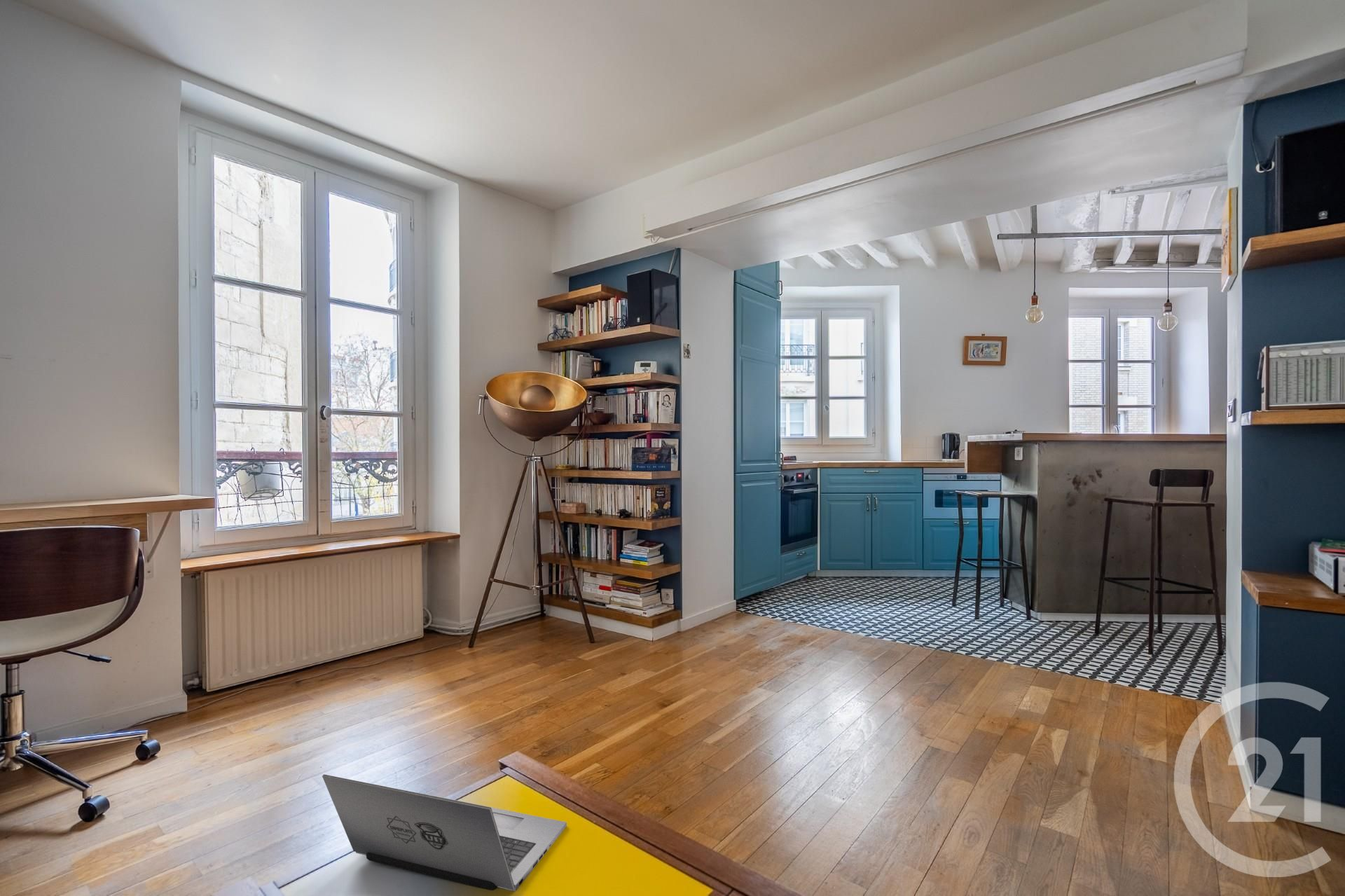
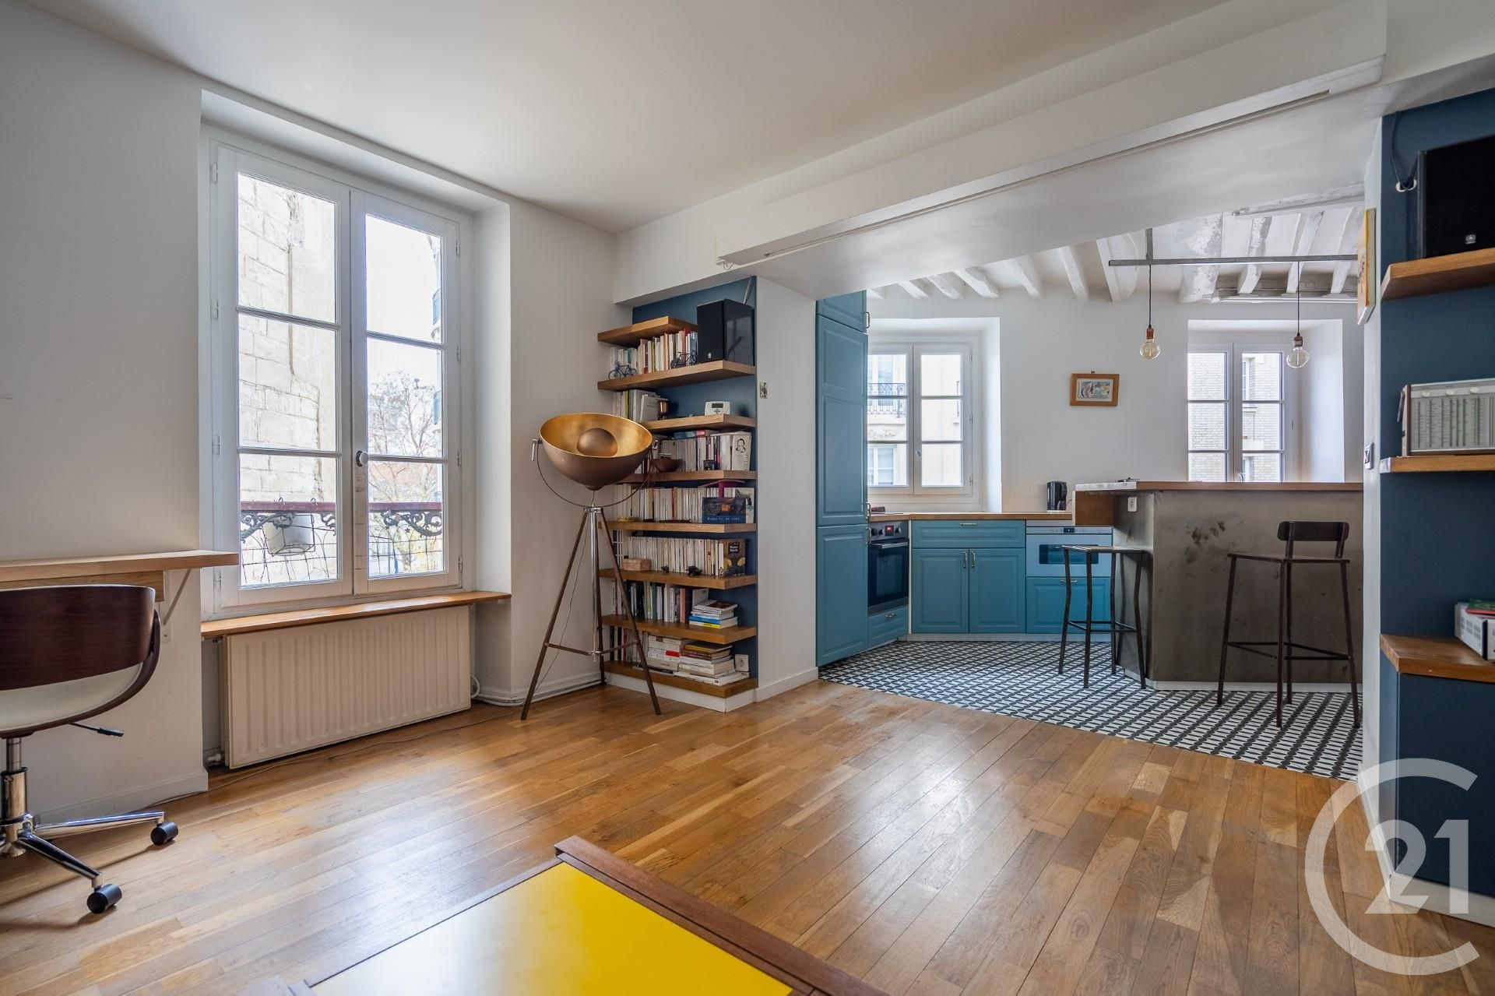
- laptop [322,774,567,892]
